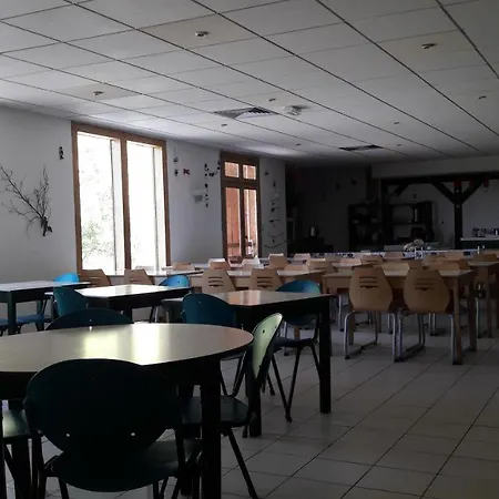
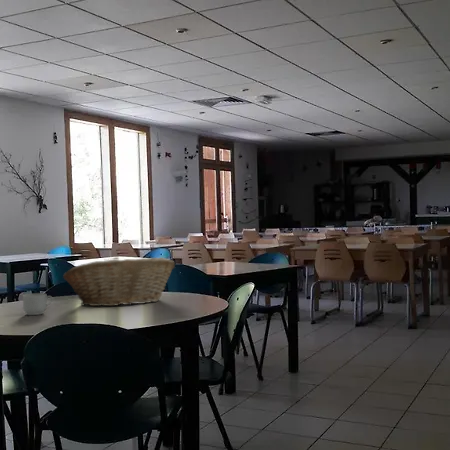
+ fruit basket [62,257,176,307]
+ mug [22,292,54,316]
